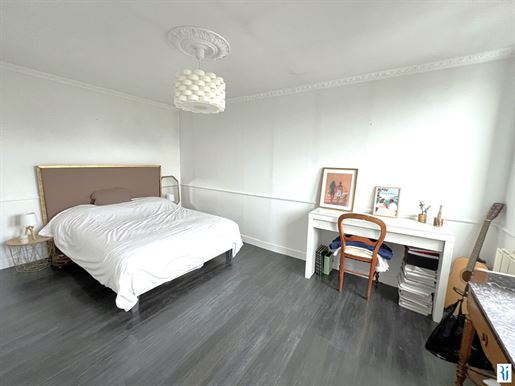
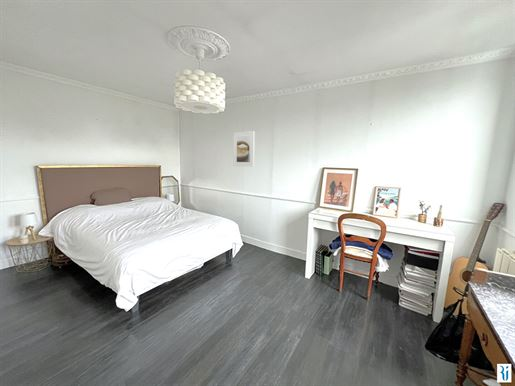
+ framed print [232,130,256,168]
